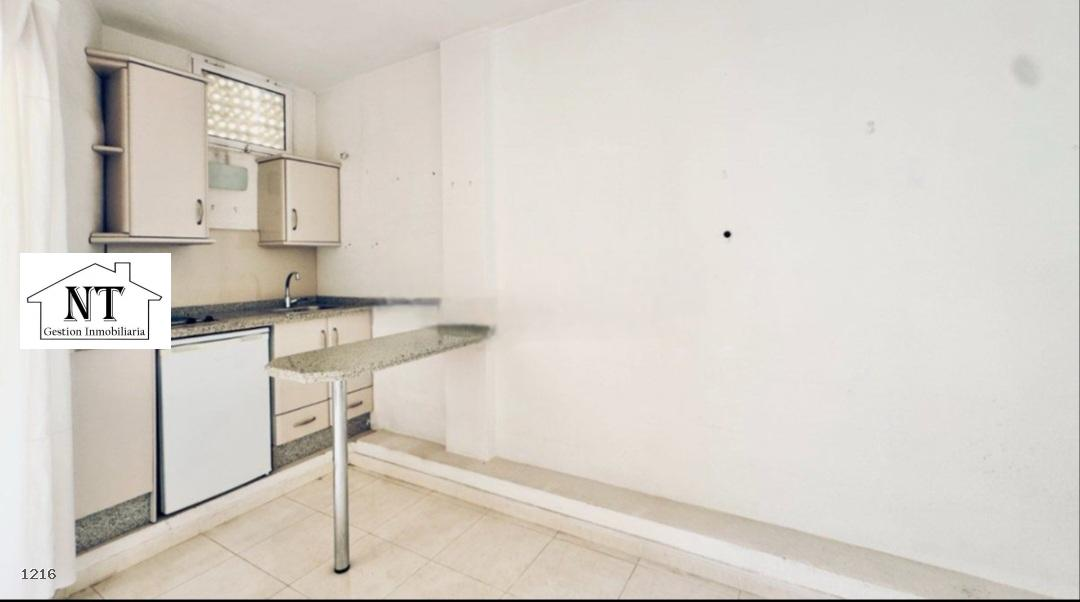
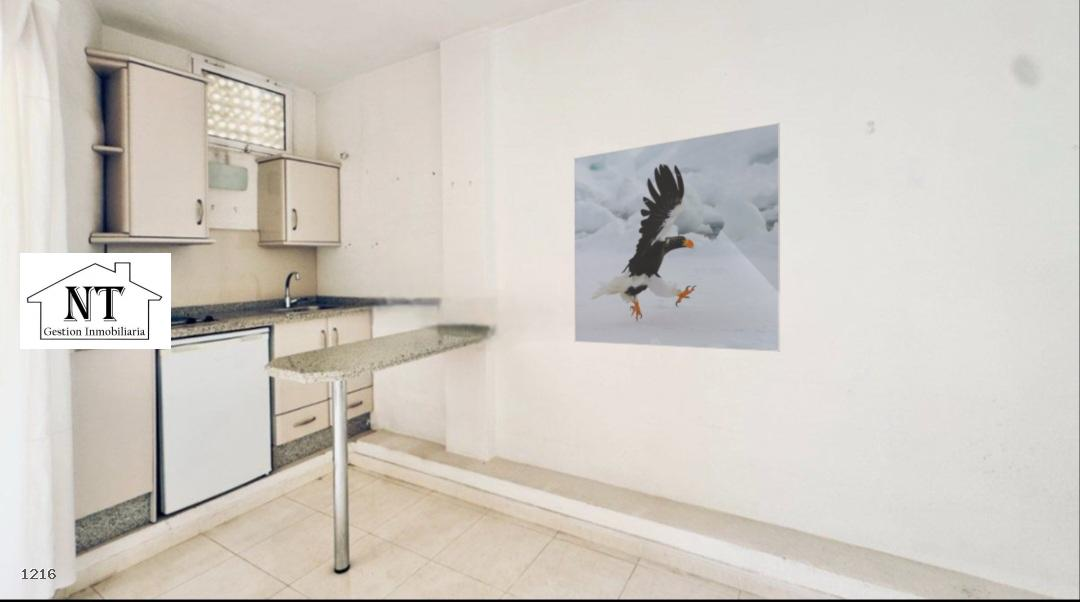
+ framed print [573,122,781,353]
